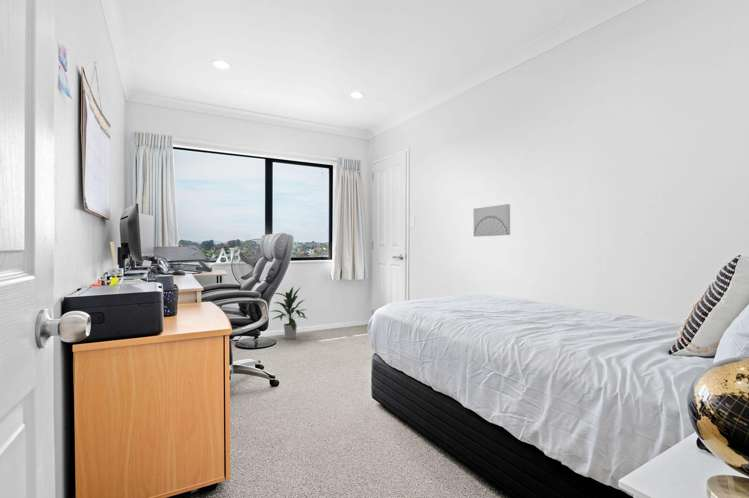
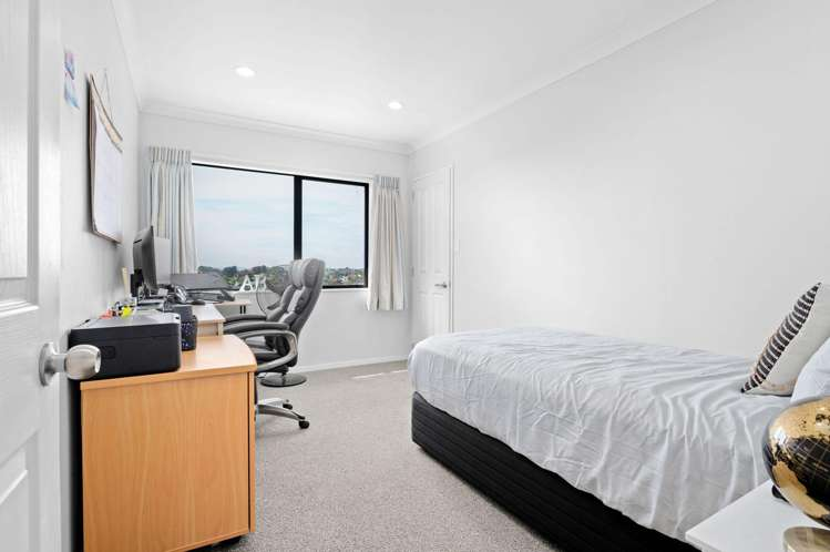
- indoor plant [269,286,308,340]
- wall art [472,203,511,238]
